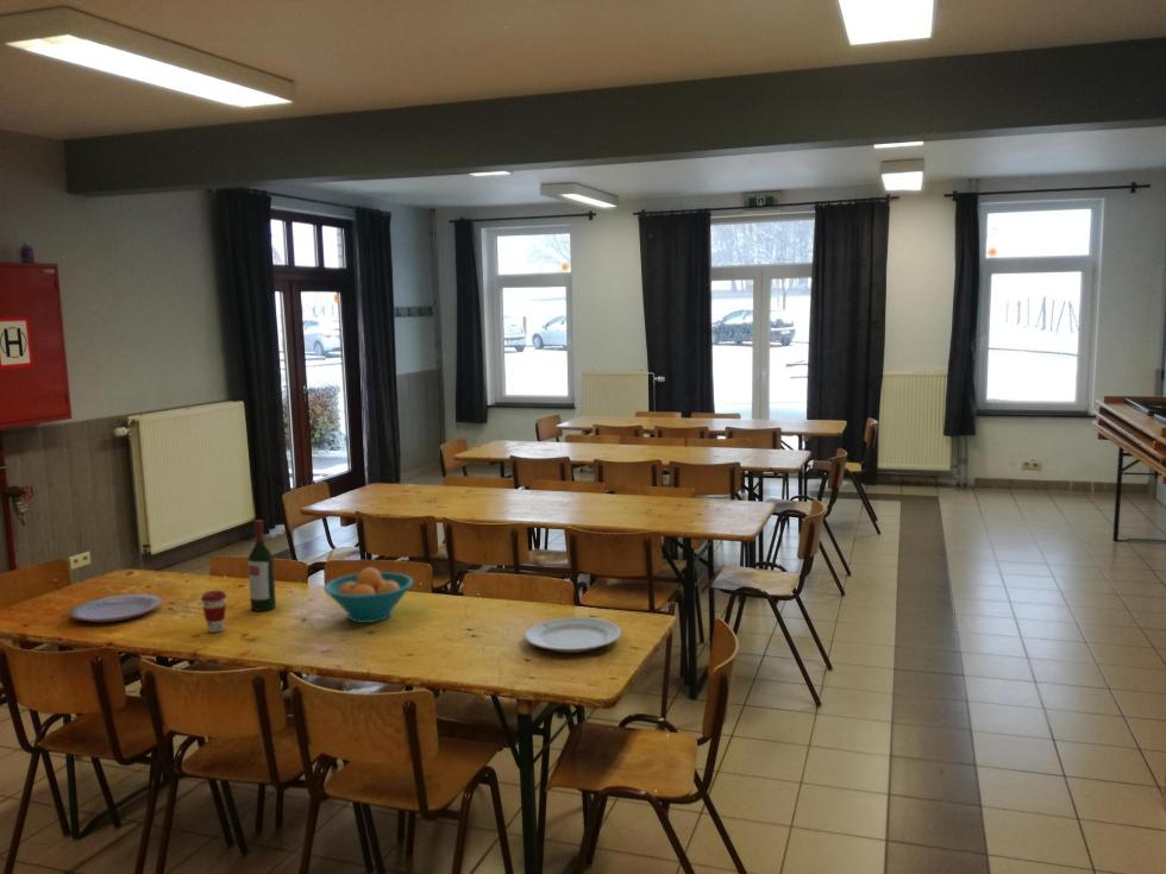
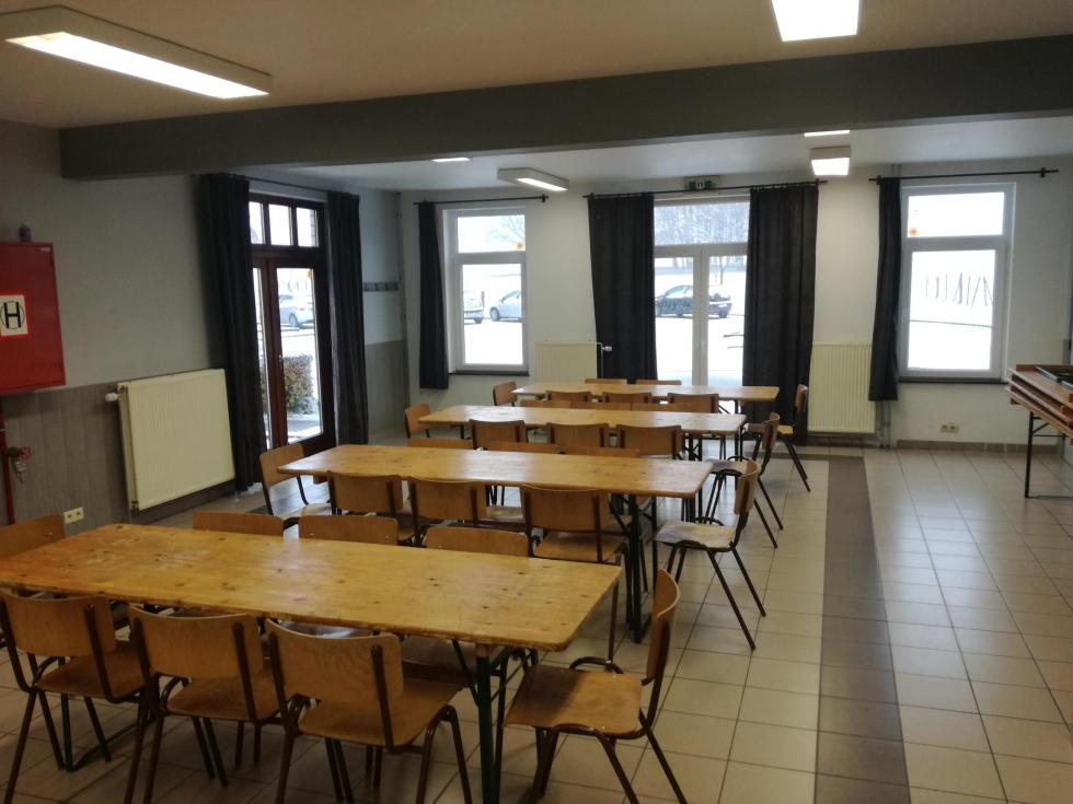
- fruit bowl [322,566,414,624]
- wine bottle [246,518,277,612]
- coffee cup [200,590,227,634]
- chinaware [524,616,622,654]
- plate [68,593,163,623]
